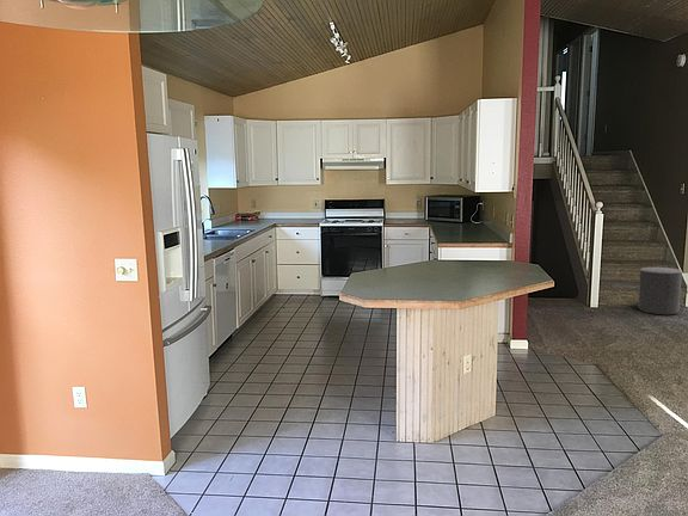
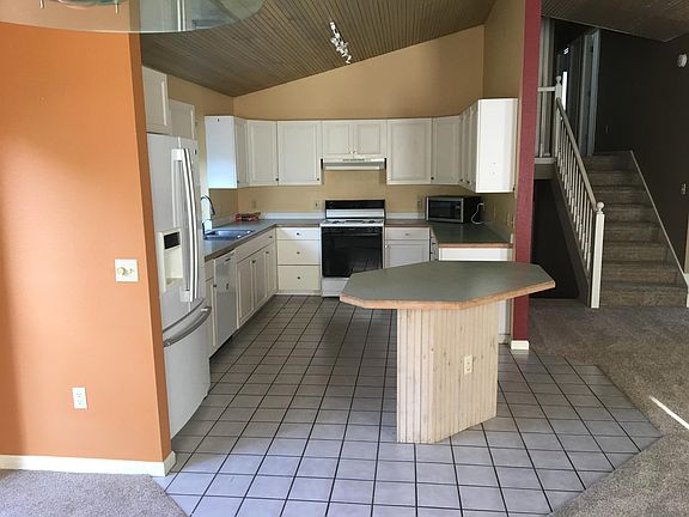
- stool [637,266,683,315]
